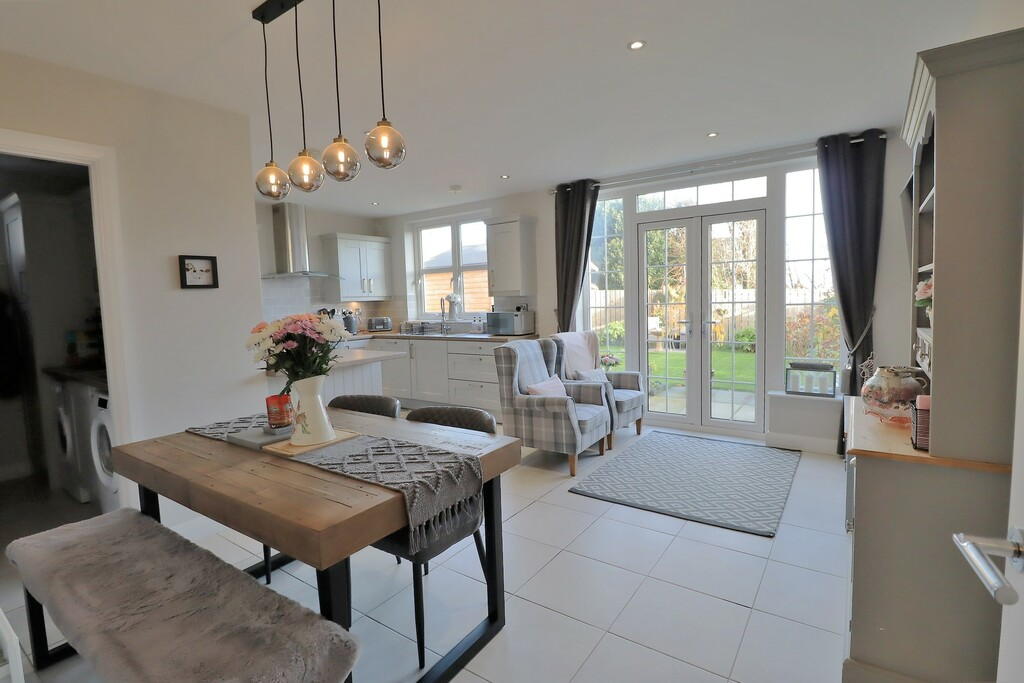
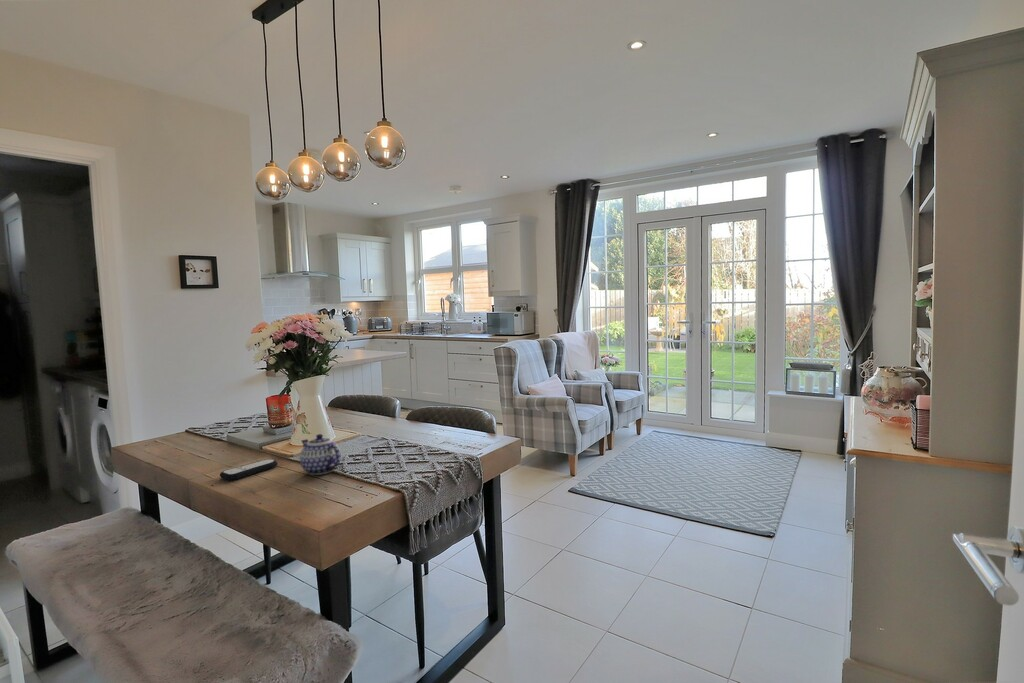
+ teapot [299,433,342,476]
+ remote control [219,458,279,481]
